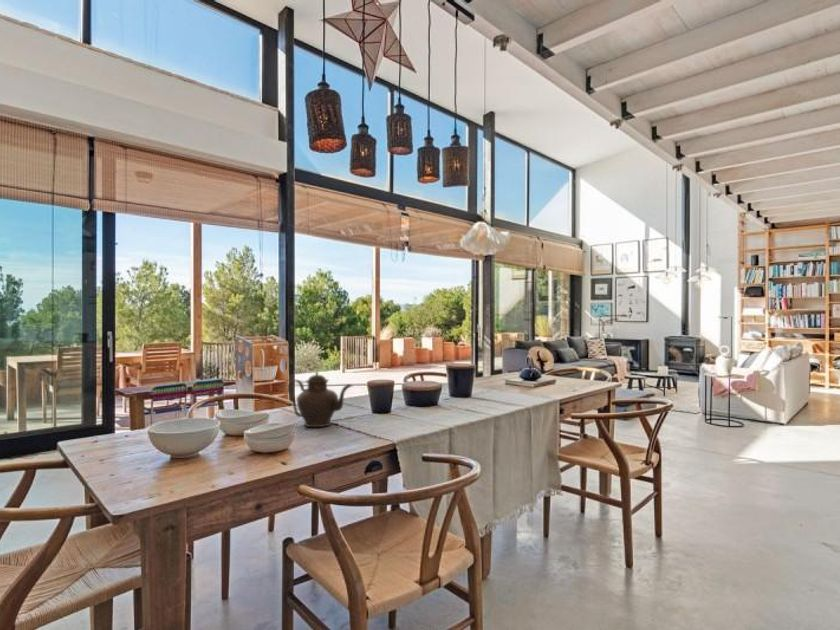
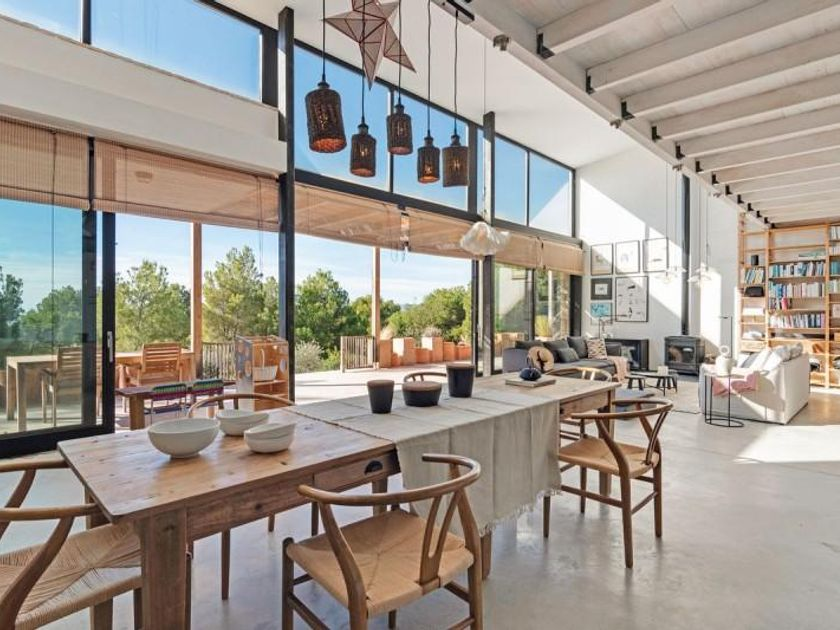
- teapot [287,370,354,428]
